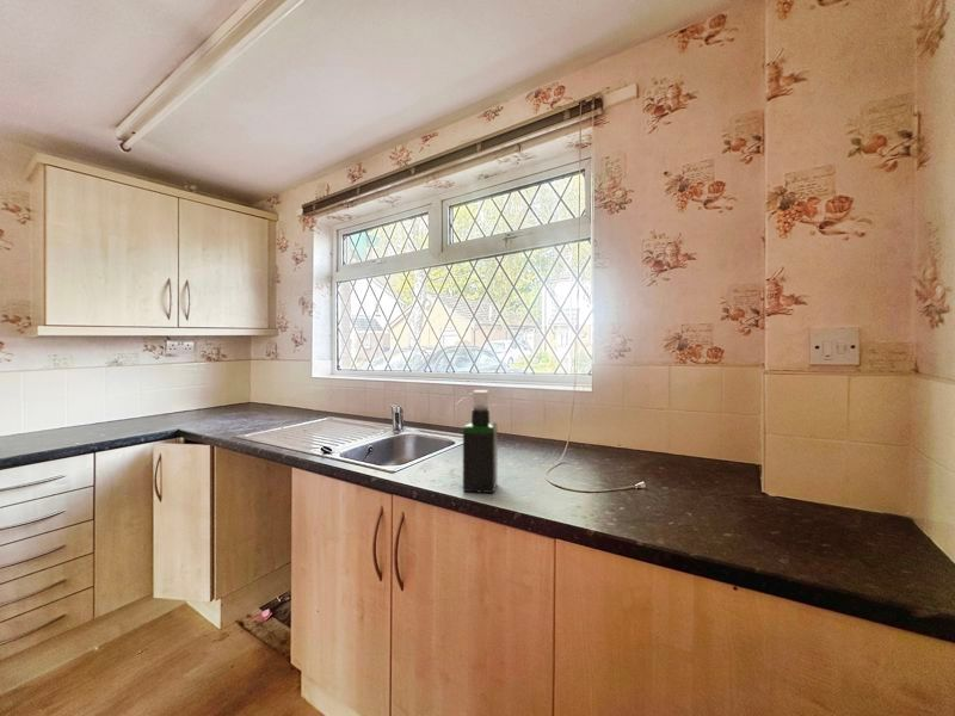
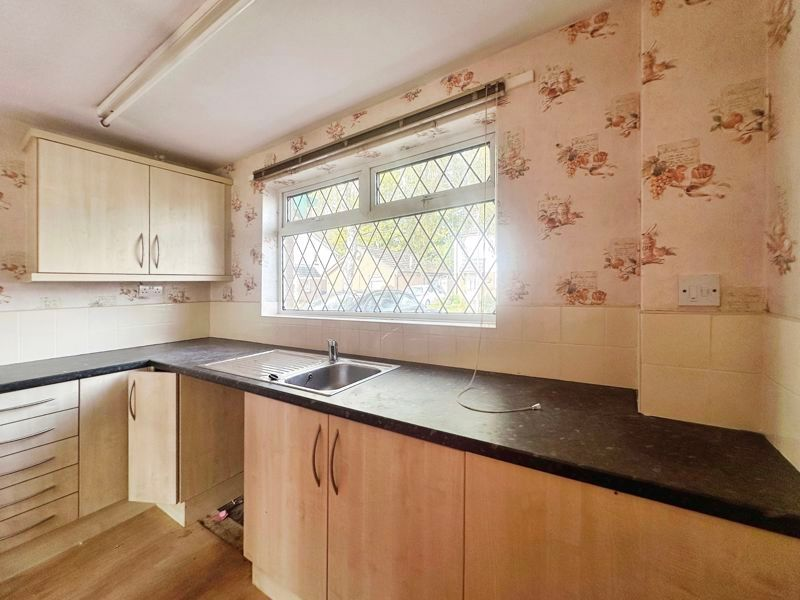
- spray bottle [462,389,498,494]
